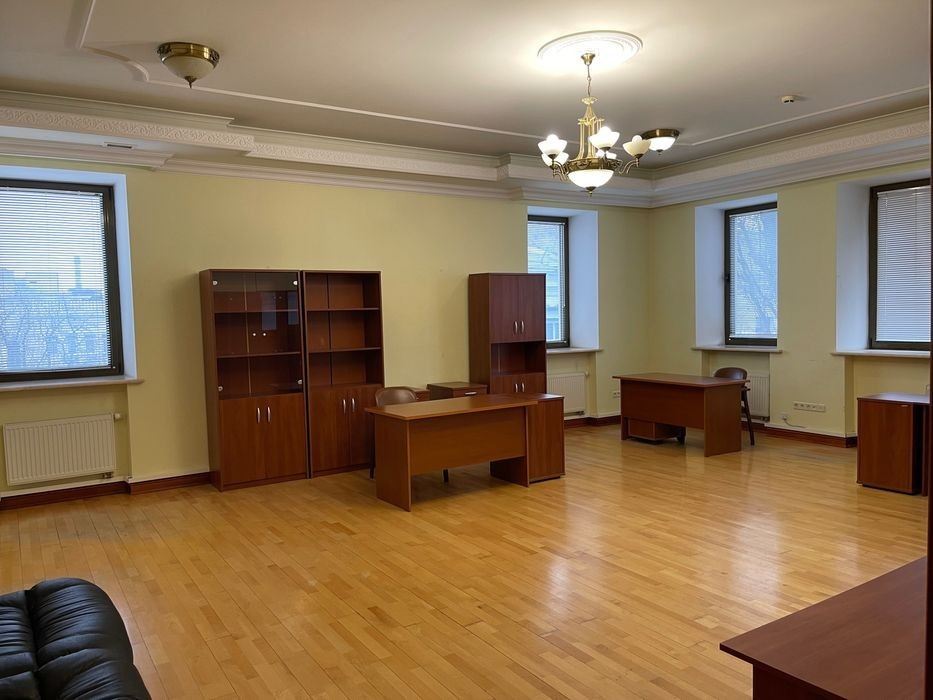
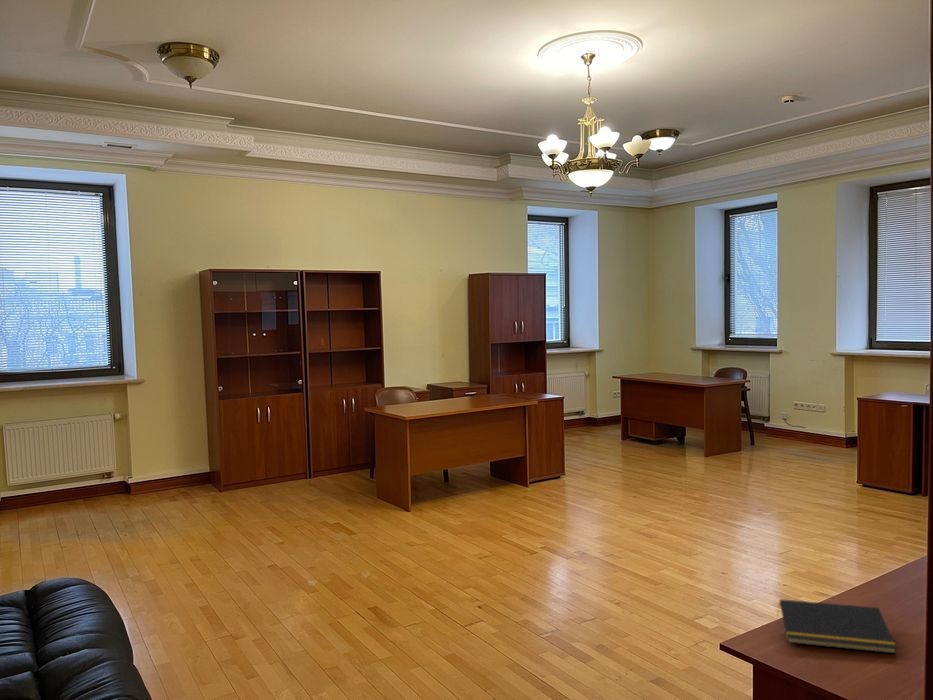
+ notepad [776,598,898,655]
